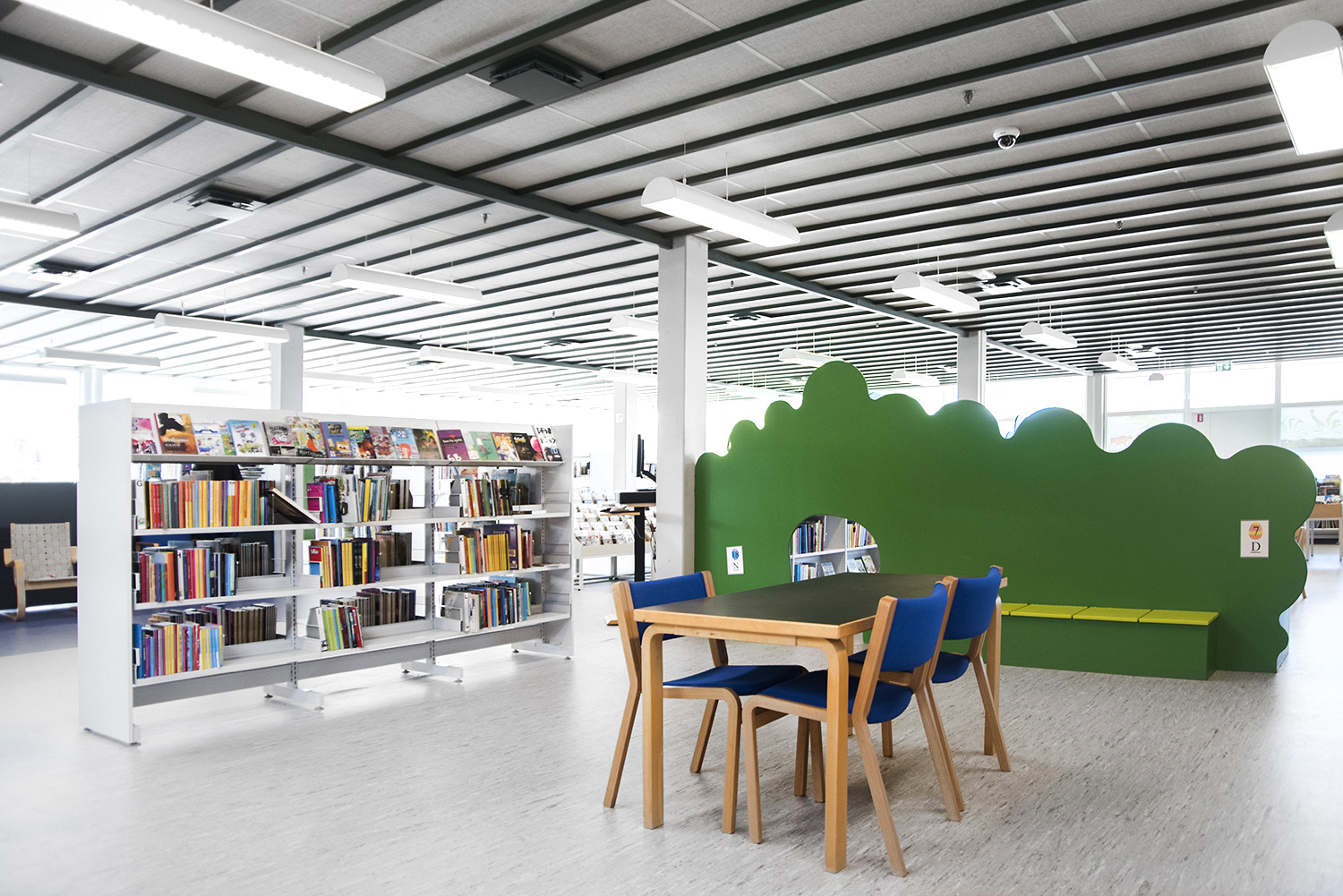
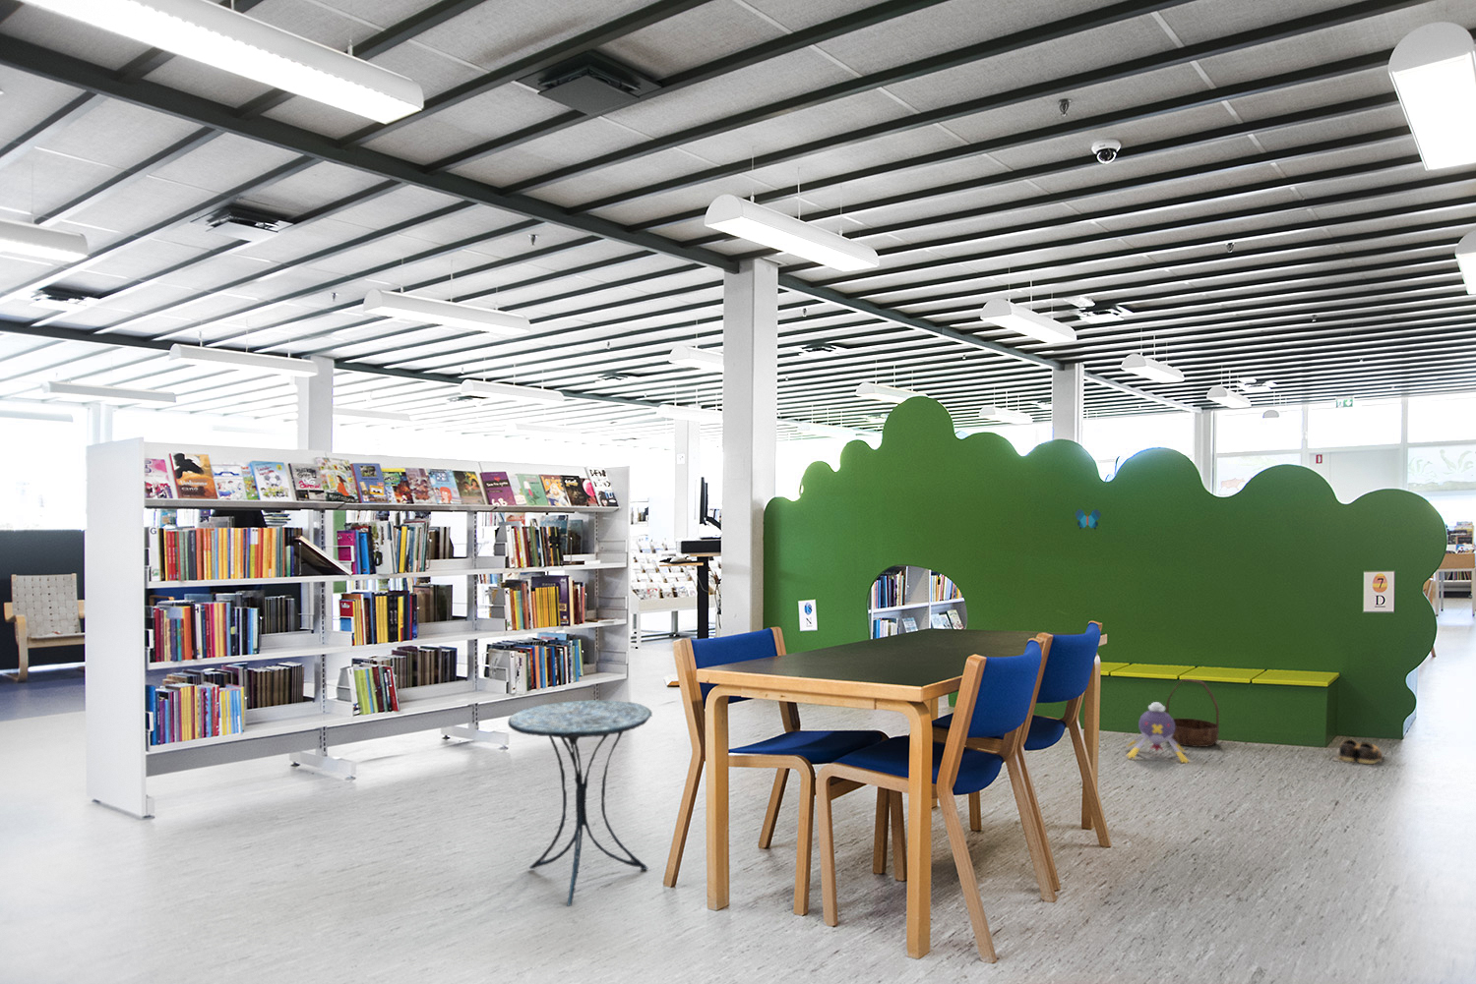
+ basket [1165,679,1220,748]
+ decorative butterfly [1075,508,1102,530]
+ side table [507,700,654,907]
+ plush toy [1125,701,1190,763]
+ shoes [1332,738,1385,765]
